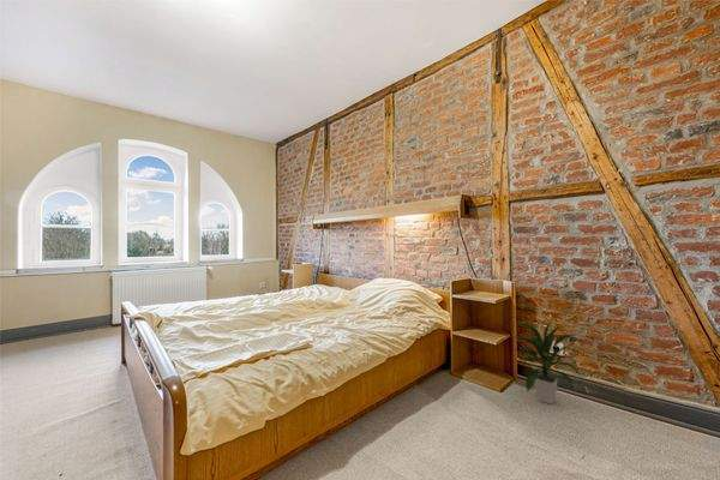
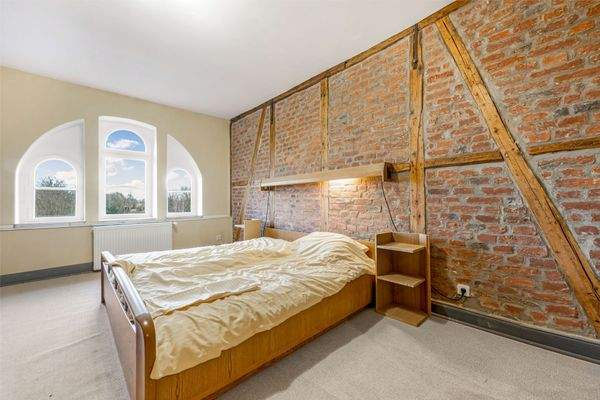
- indoor plant [511,318,582,406]
